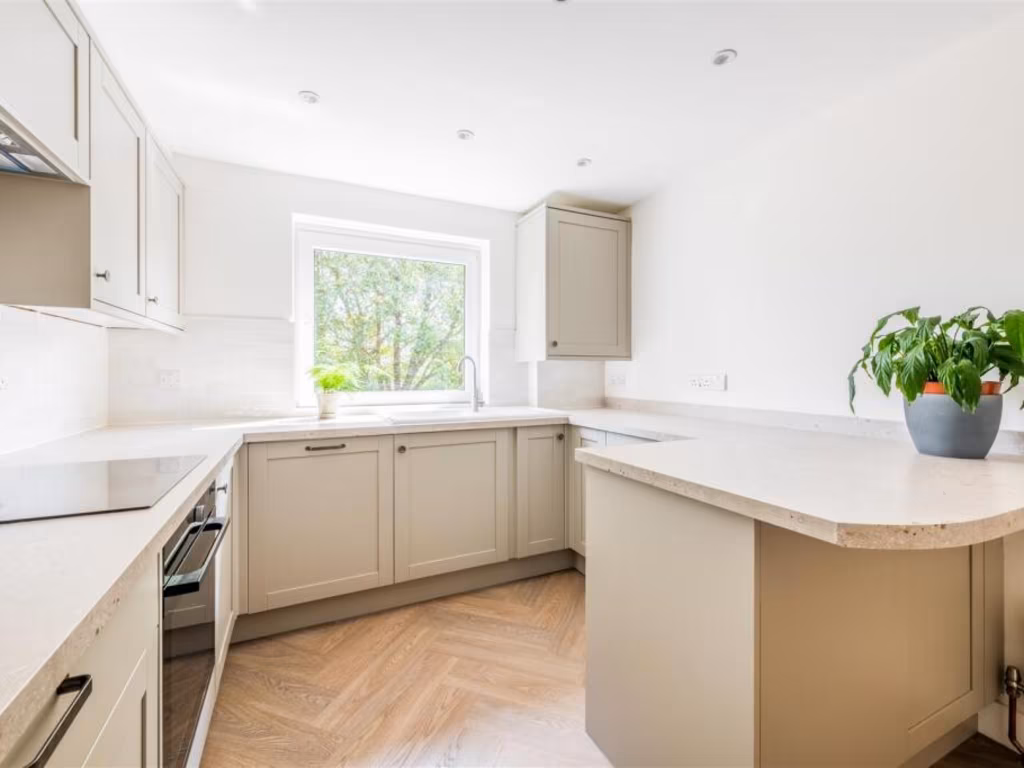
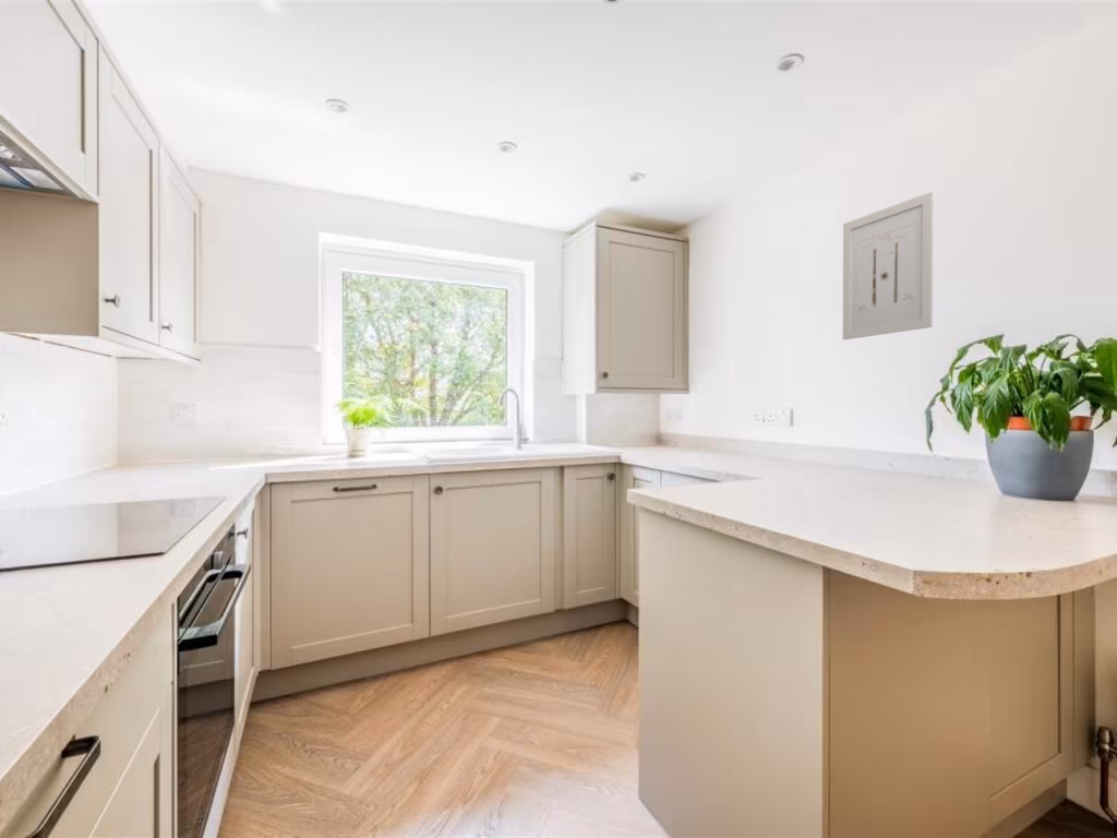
+ wall art [842,191,934,340]
